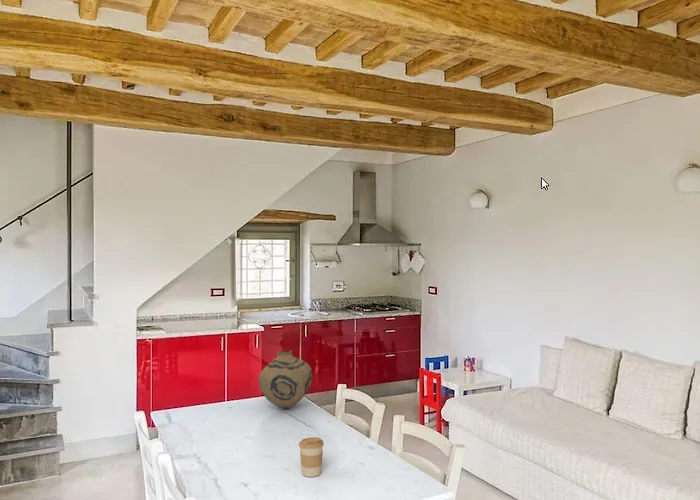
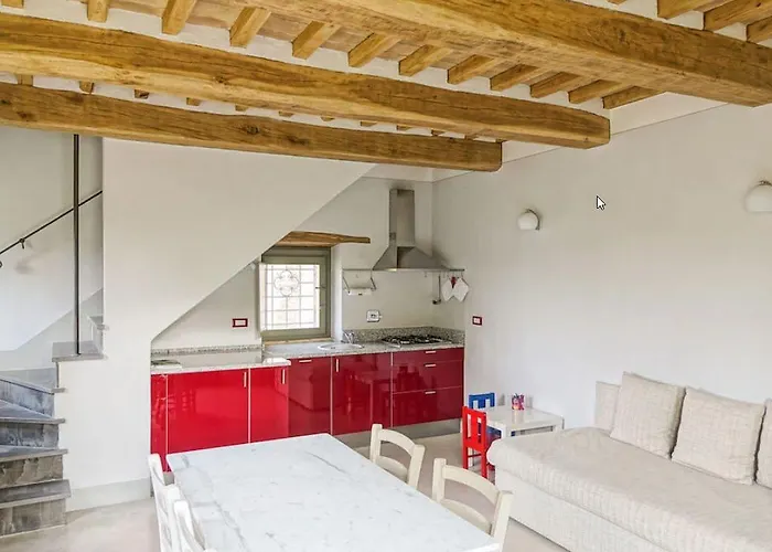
- vase [258,350,313,410]
- coffee cup [298,436,325,478]
